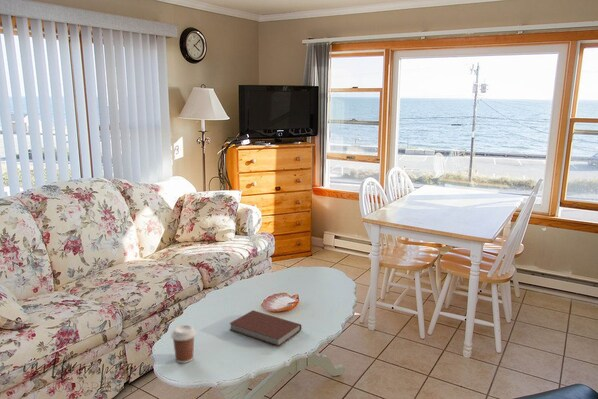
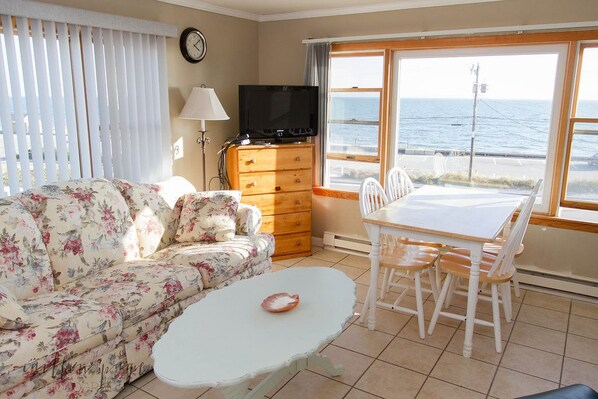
- coffee cup [170,324,197,364]
- book [228,309,302,347]
